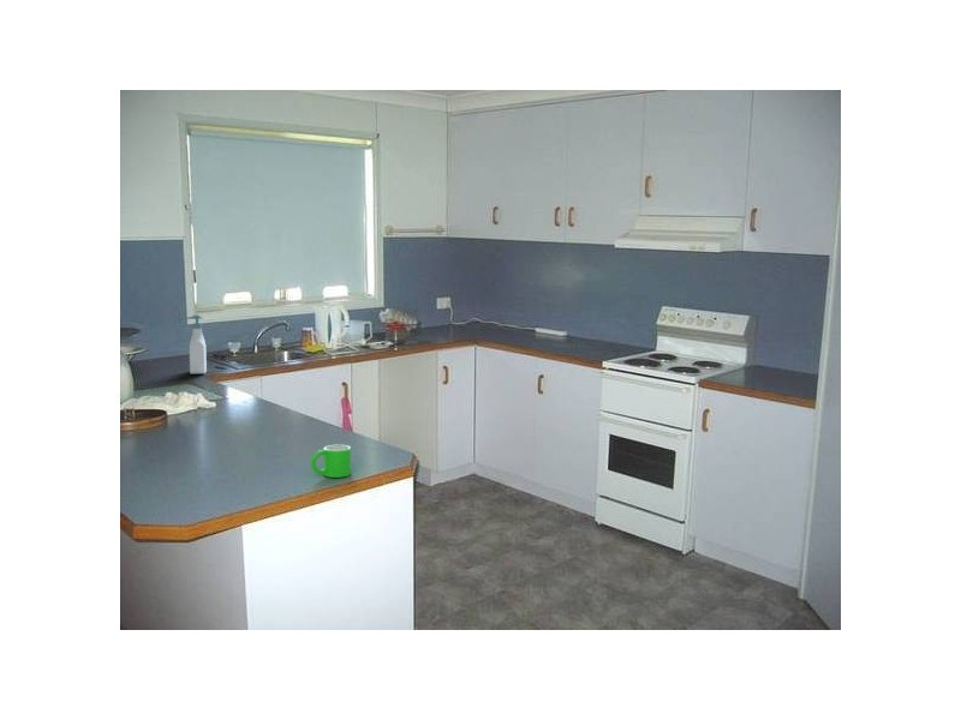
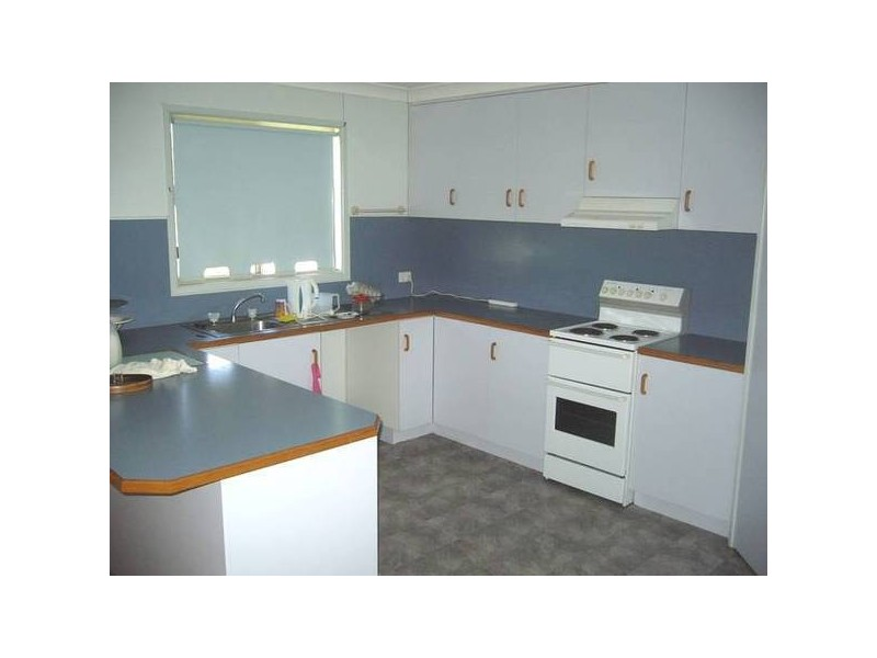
- soap bottle [185,313,208,374]
- mug [310,444,352,479]
